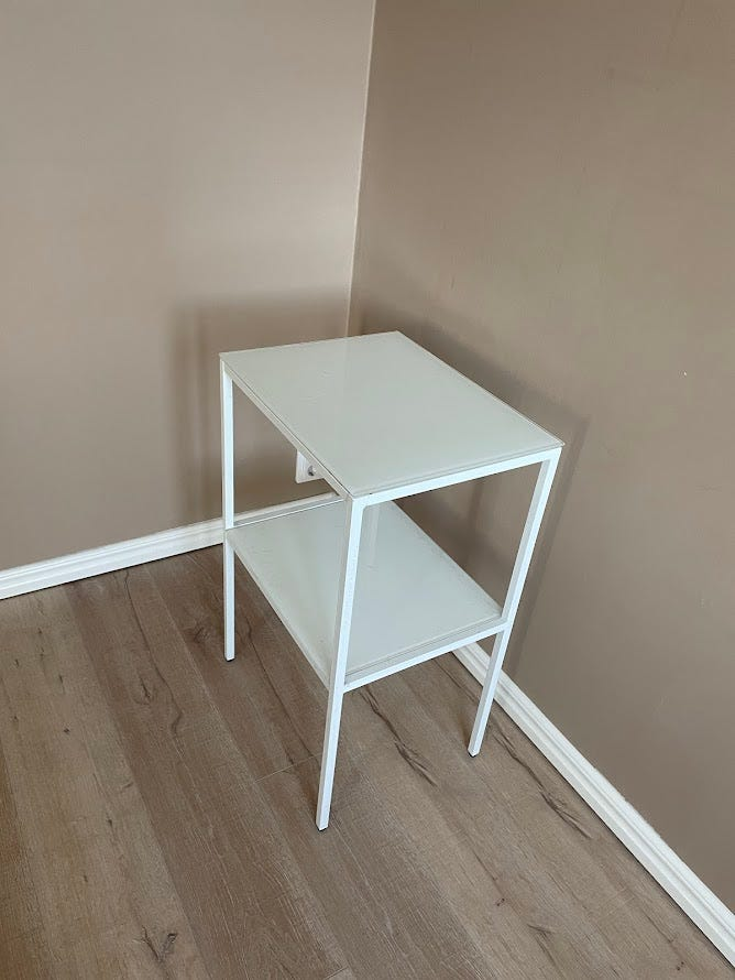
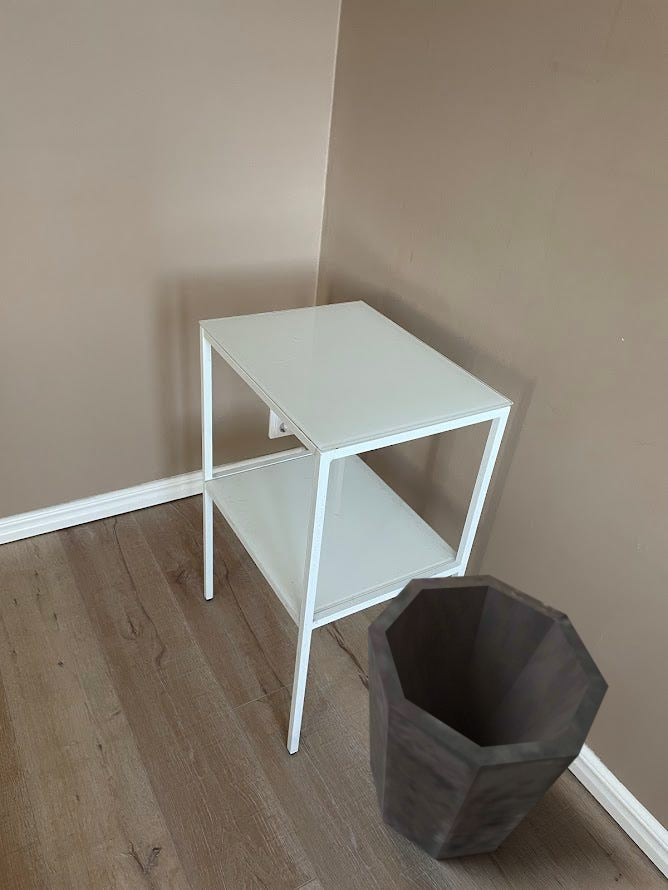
+ waste bin [367,574,610,860]
